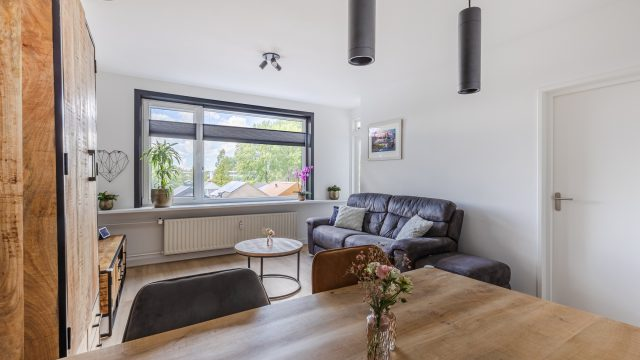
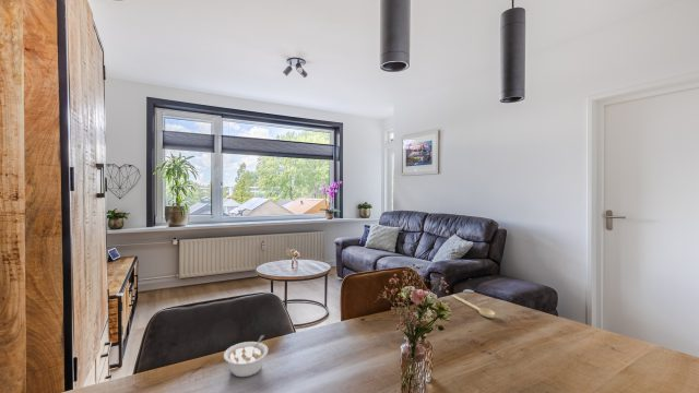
+ spoon [451,294,496,319]
+ legume [223,334,270,378]
